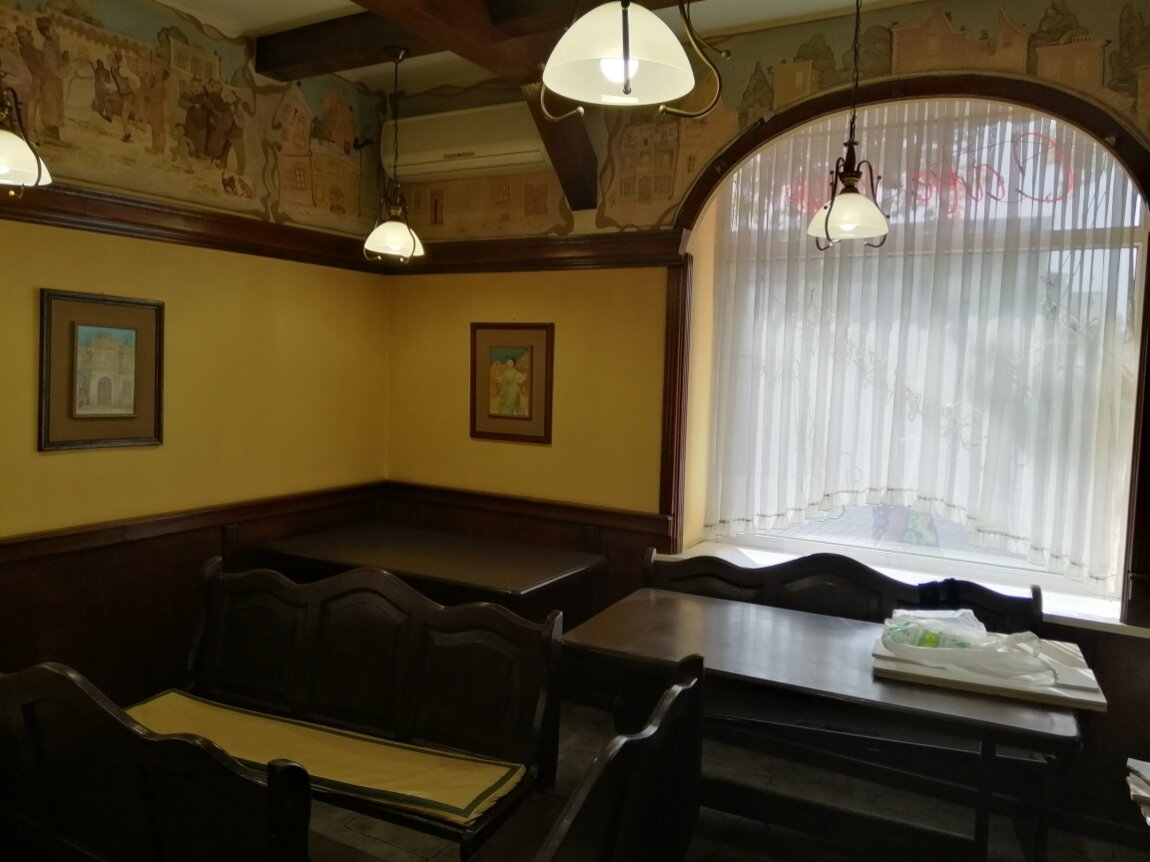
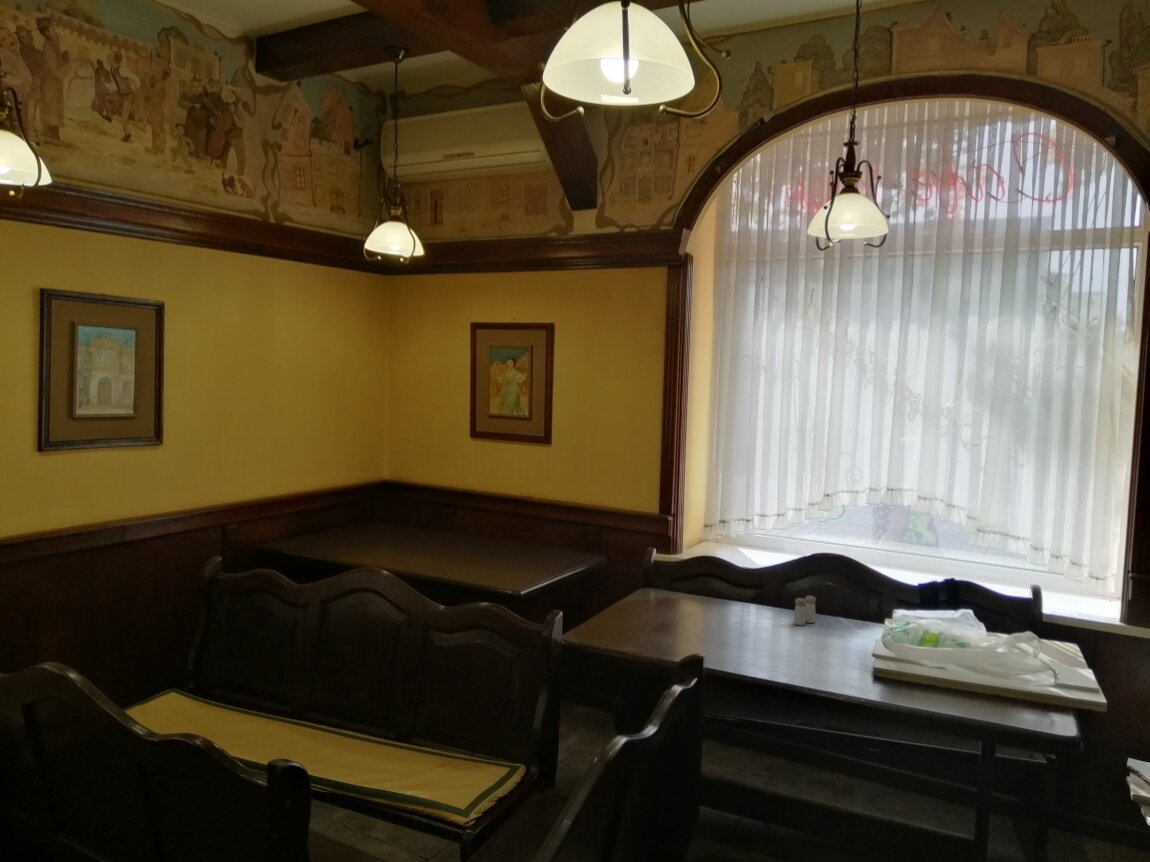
+ salt and pepper shaker [793,595,817,626]
